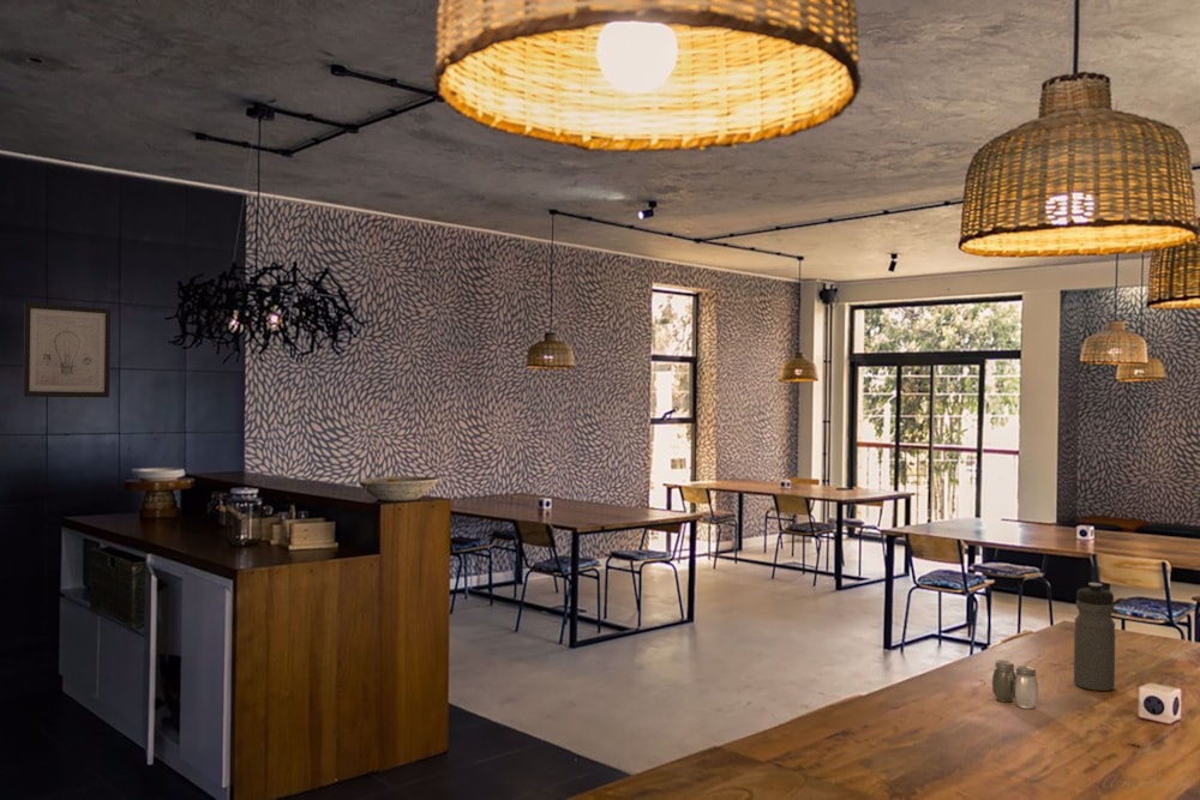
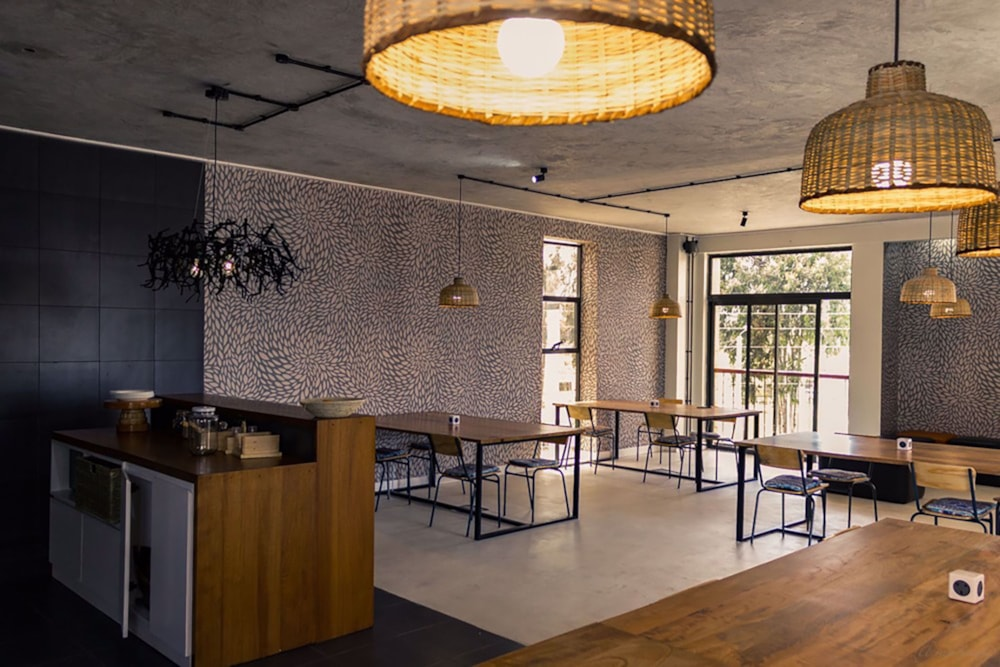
- water bottle [1073,582,1117,692]
- wall art [22,302,112,398]
- salt and pepper shaker [991,658,1039,710]
